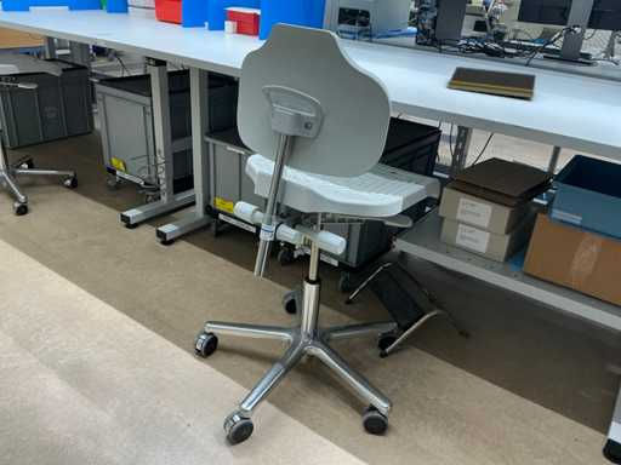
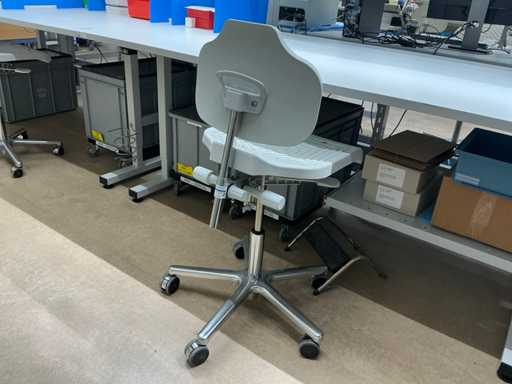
- notepad [446,65,537,99]
